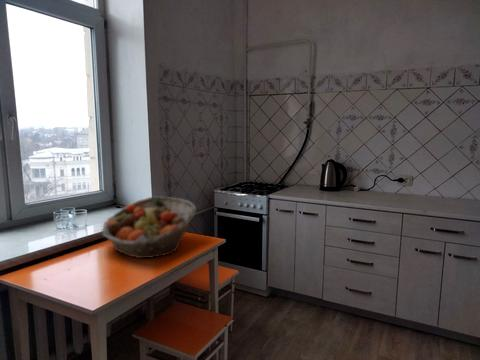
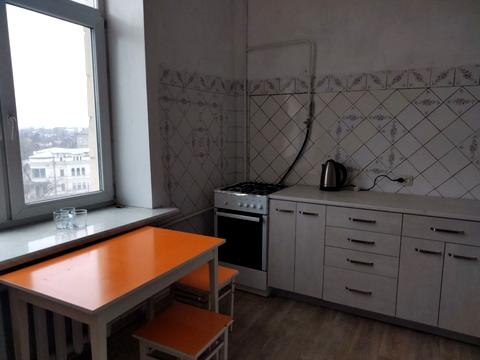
- fruit basket [101,196,197,259]
